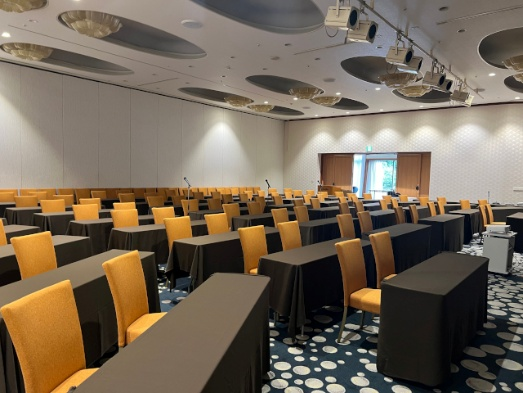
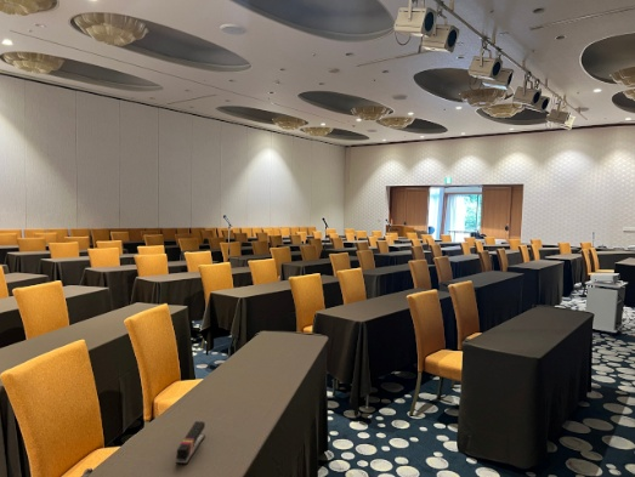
+ stapler [175,420,206,466]
